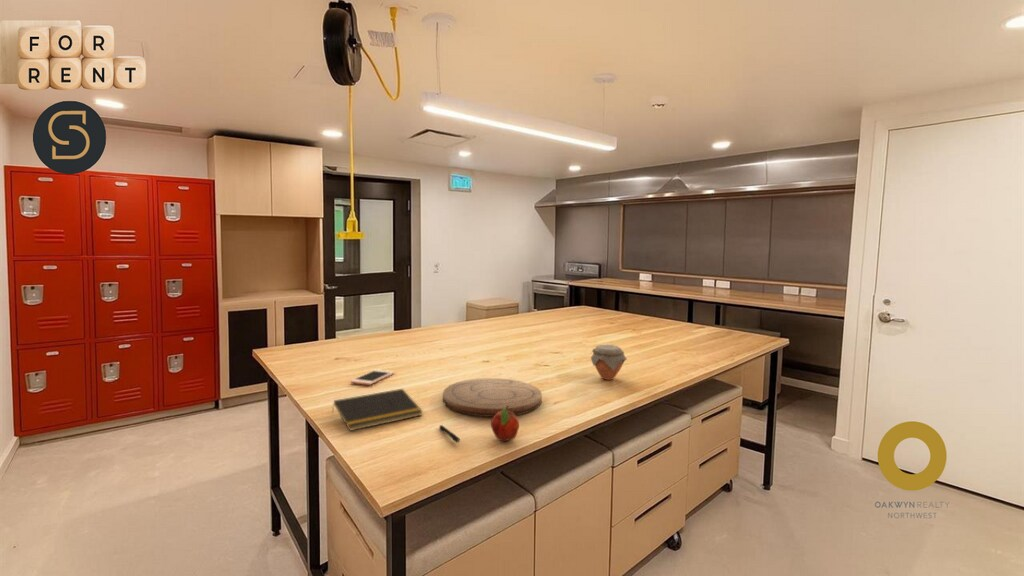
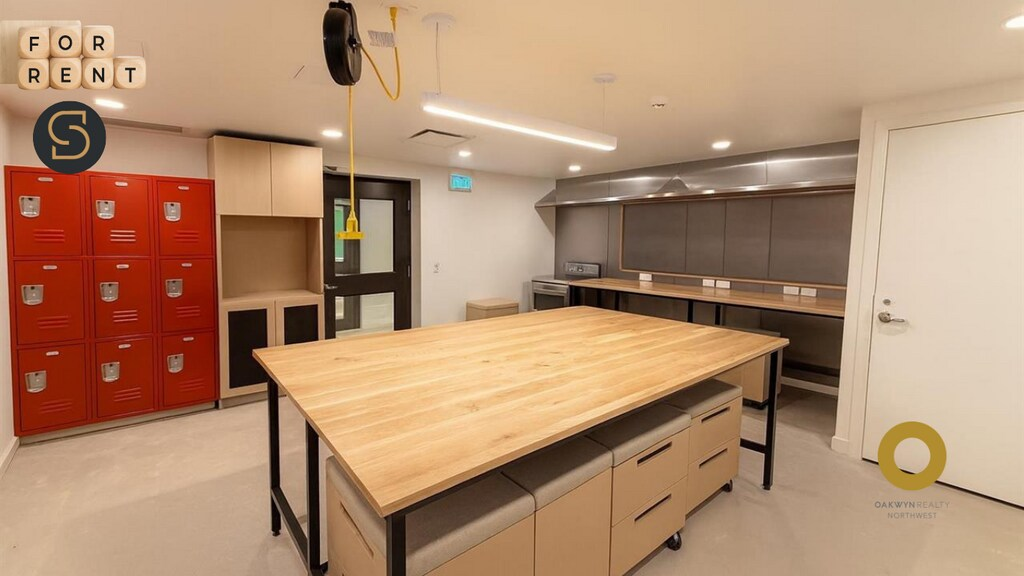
- fruit [490,405,520,442]
- jar [590,344,628,381]
- cell phone [350,368,396,386]
- notepad [331,388,424,432]
- cutting board [442,377,543,418]
- pen [438,424,461,444]
